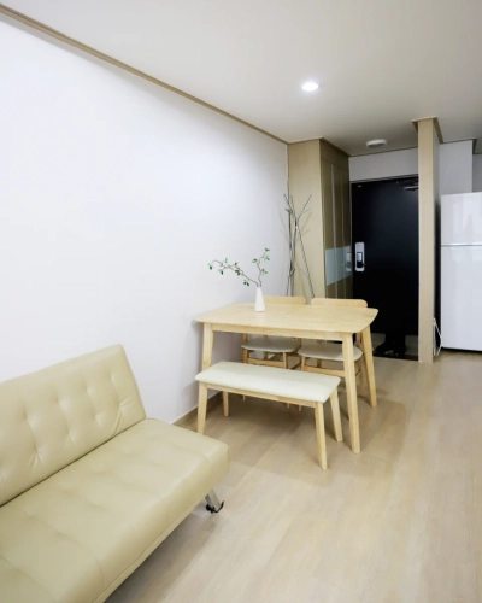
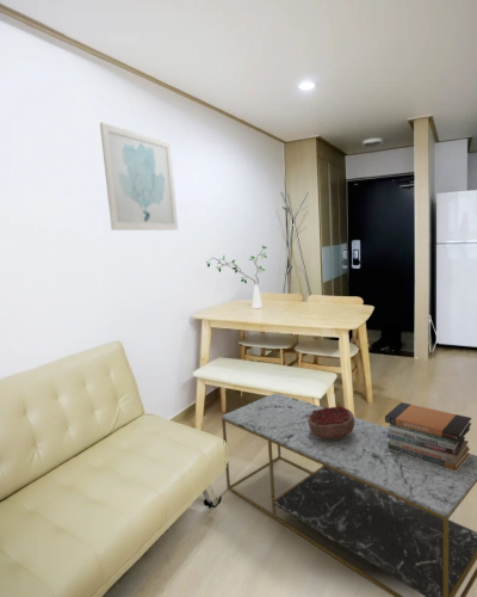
+ wall art [99,122,179,232]
+ book stack [384,401,472,470]
+ coffee table [221,393,477,597]
+ decorative bowl [308,405,355,439]
